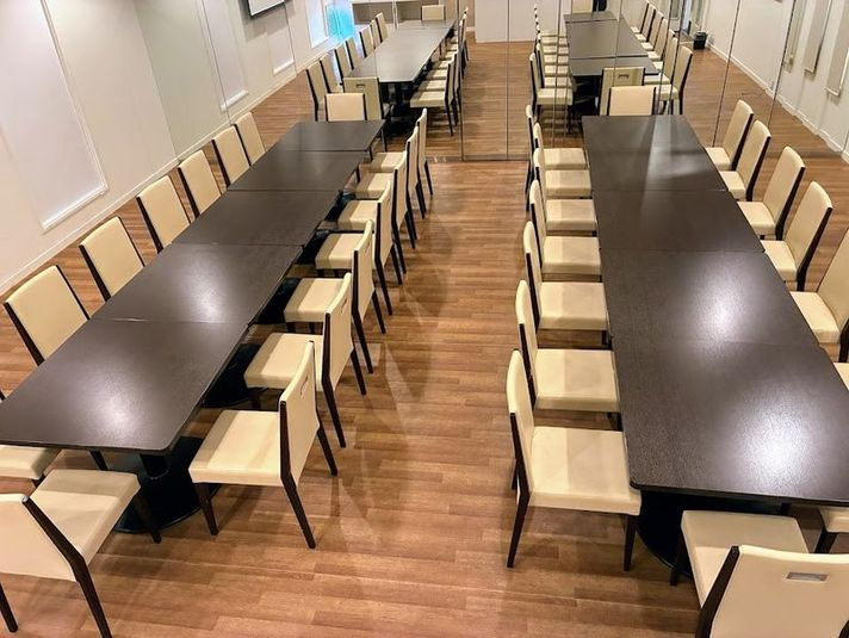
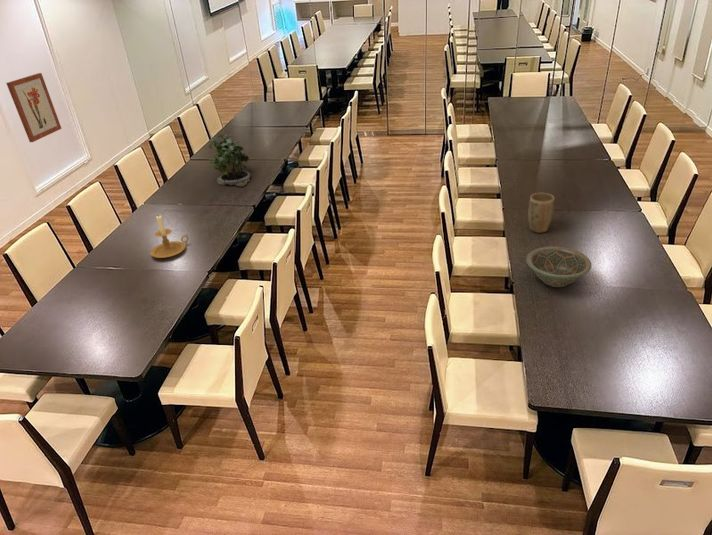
+ candle holder [149,214,190,259]
+ potted plant [208,133,252,188]
+ wall art [5,72,63,143]
+ decorative bowl [525,245,592,288]
+ plant pot [527,192,555,234]
